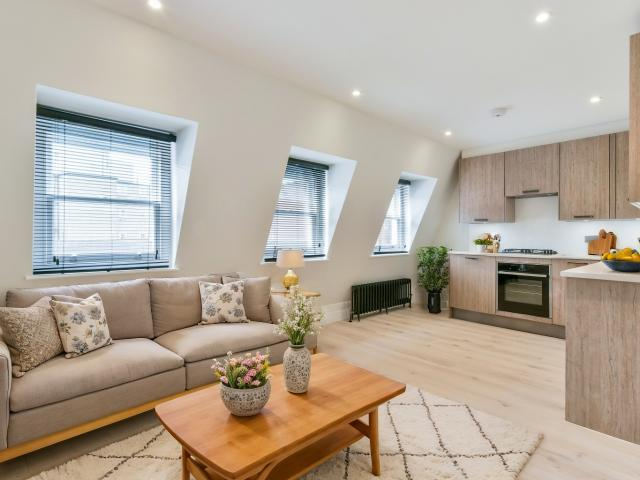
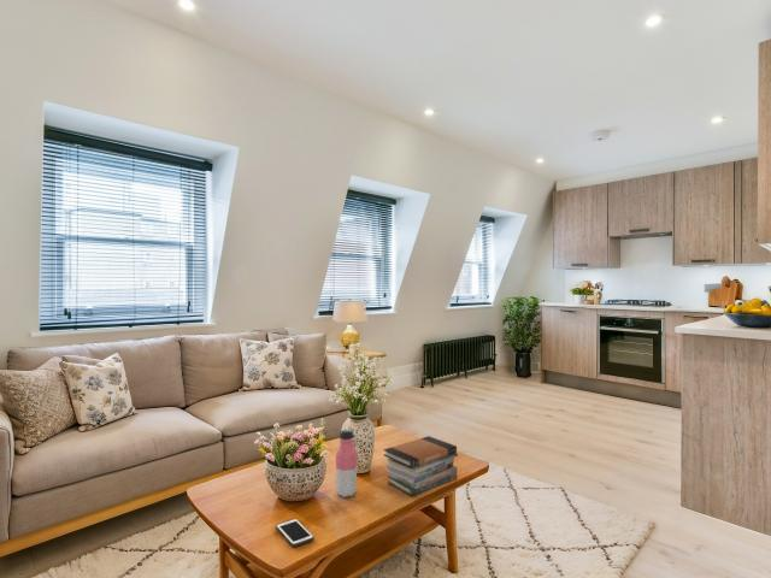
+ water bottle [335,429,358,499]
+ book stack [382,435,459,496]
+ cell phone [275,518,314,548]
